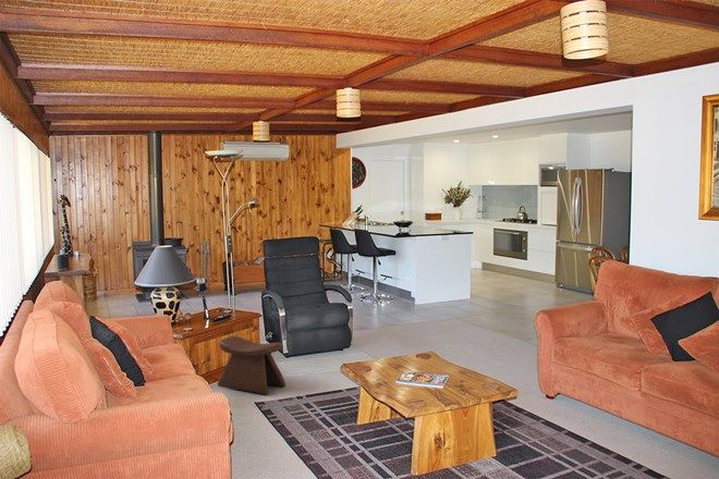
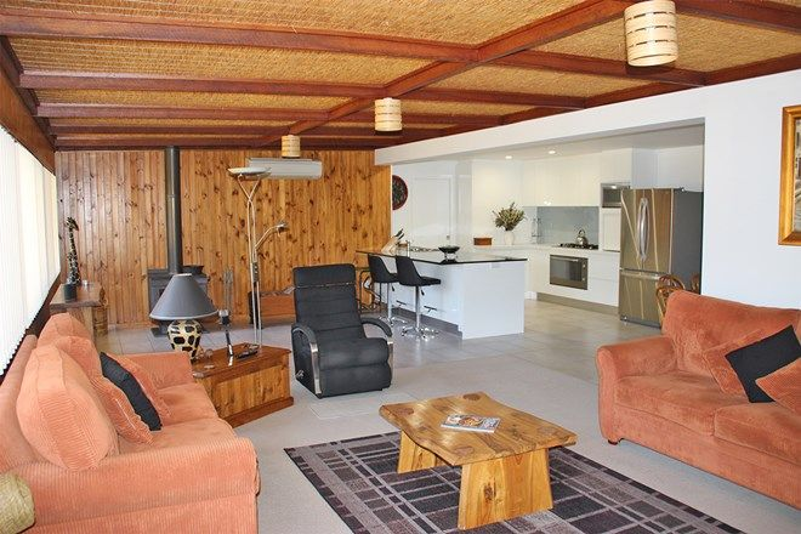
- stool [217,335,287,395]
